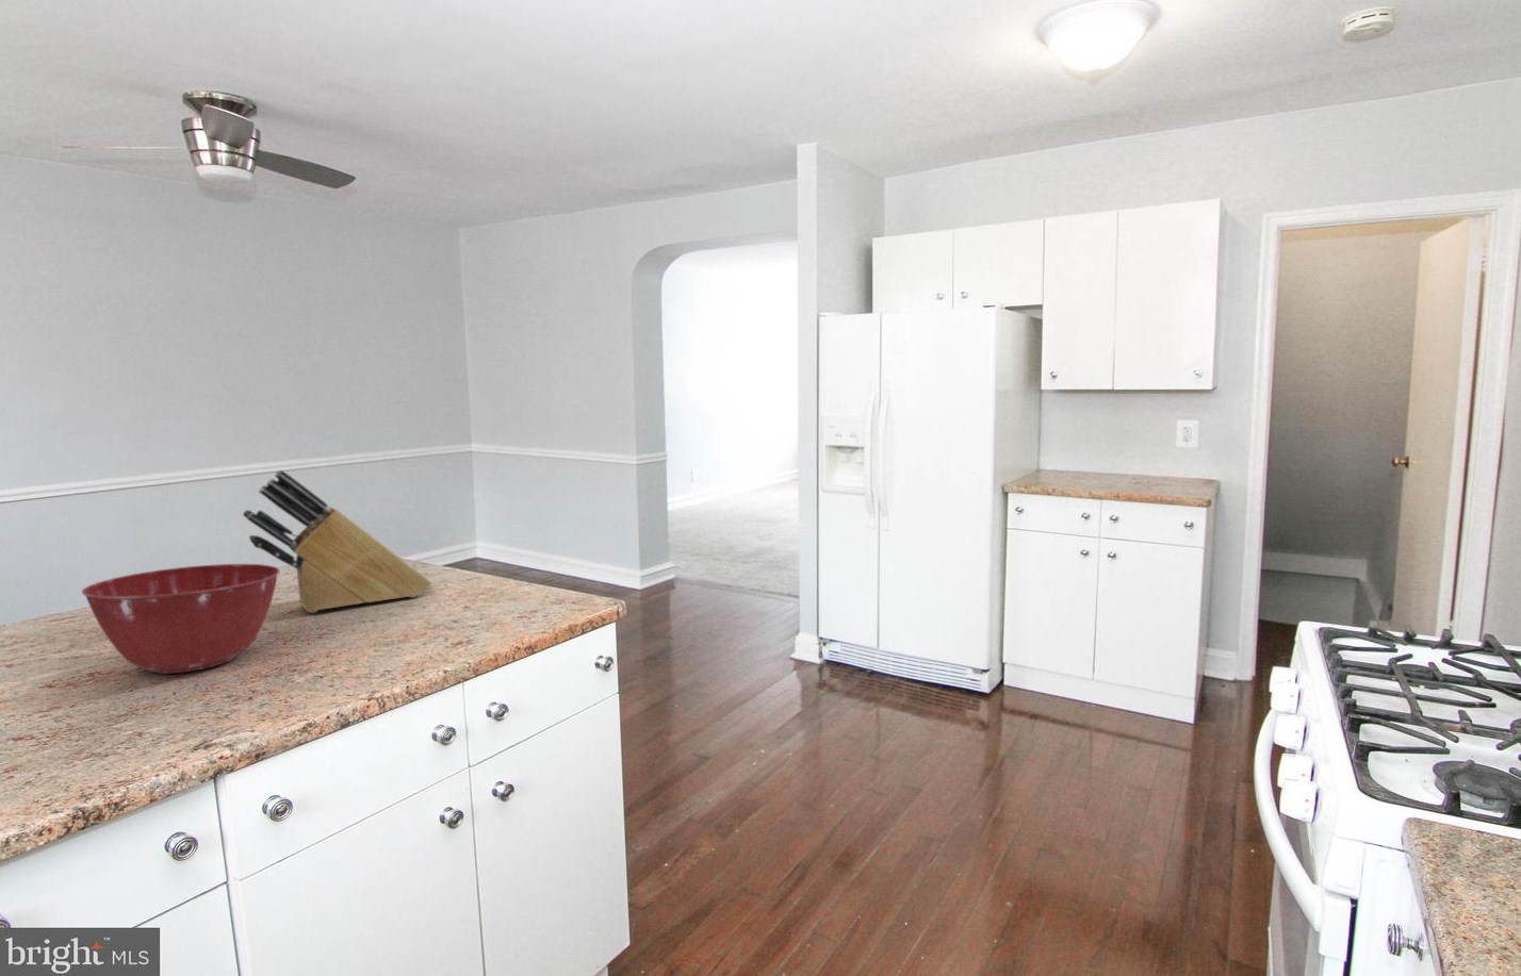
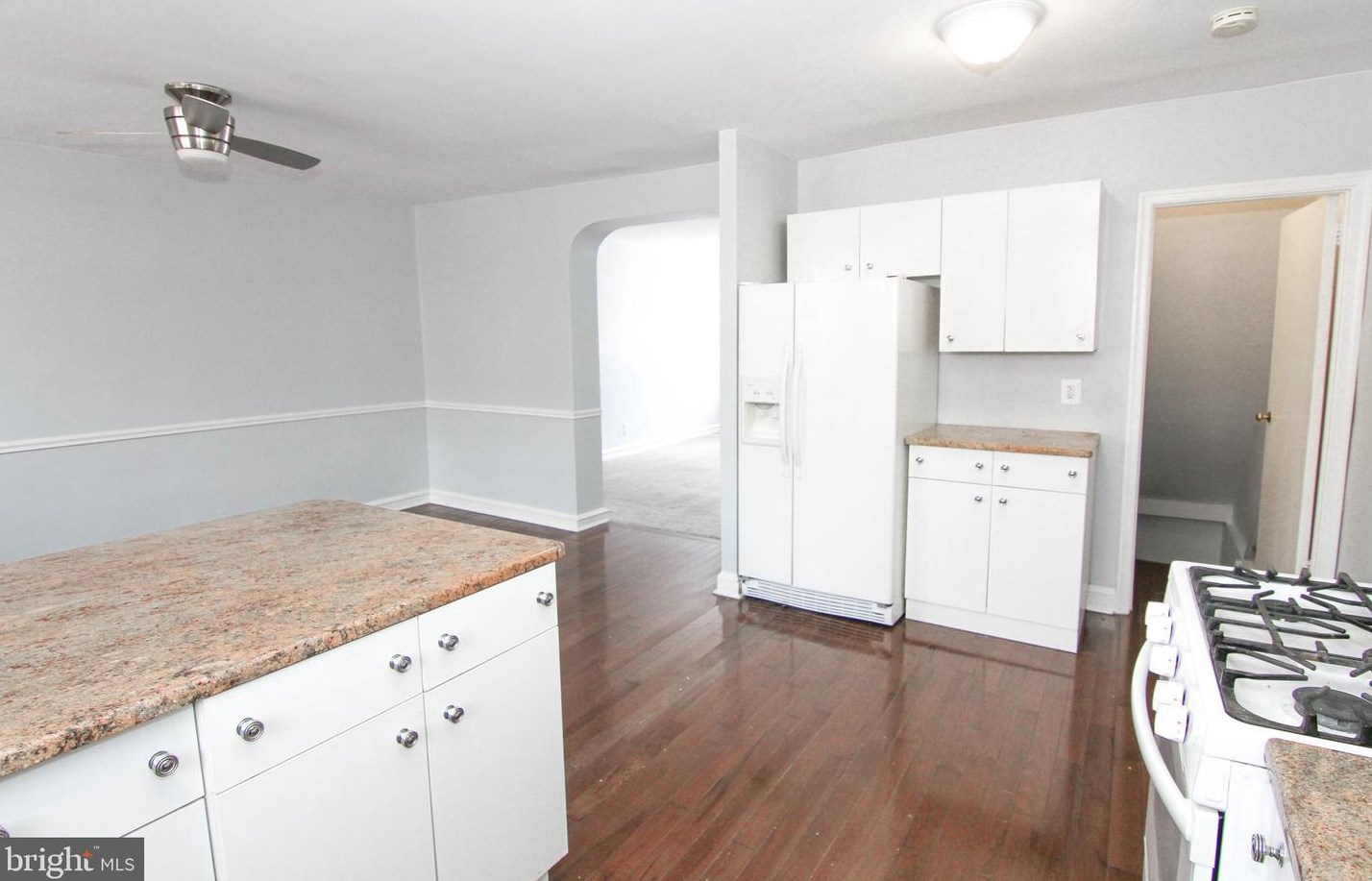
- knife block [242,470,432,613]
- mixing bowl [81,563,282,675]
